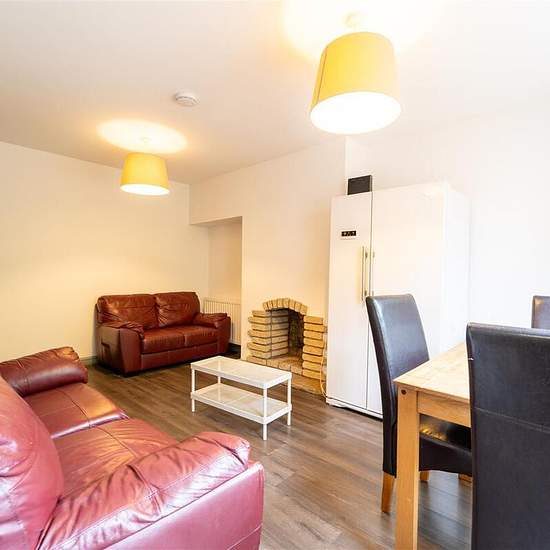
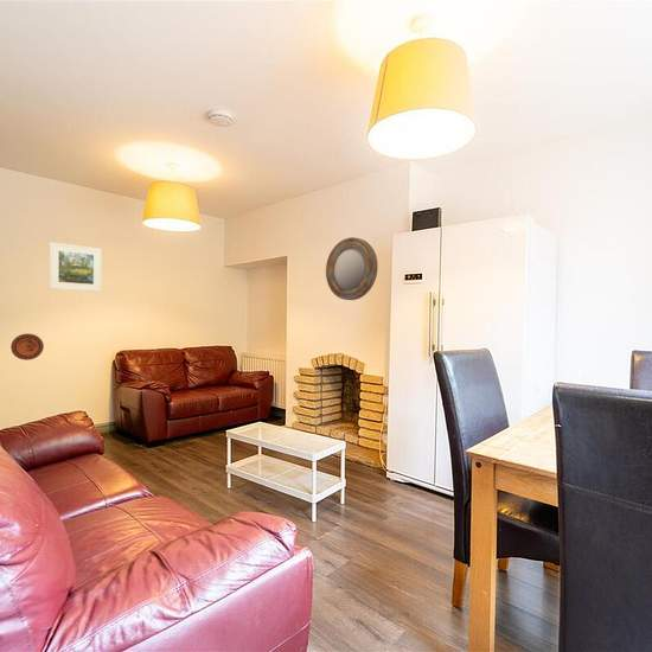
+ home mirror [325,236,379,301]
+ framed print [49,241,103,293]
+ decorative plate [9,333,45,362]
